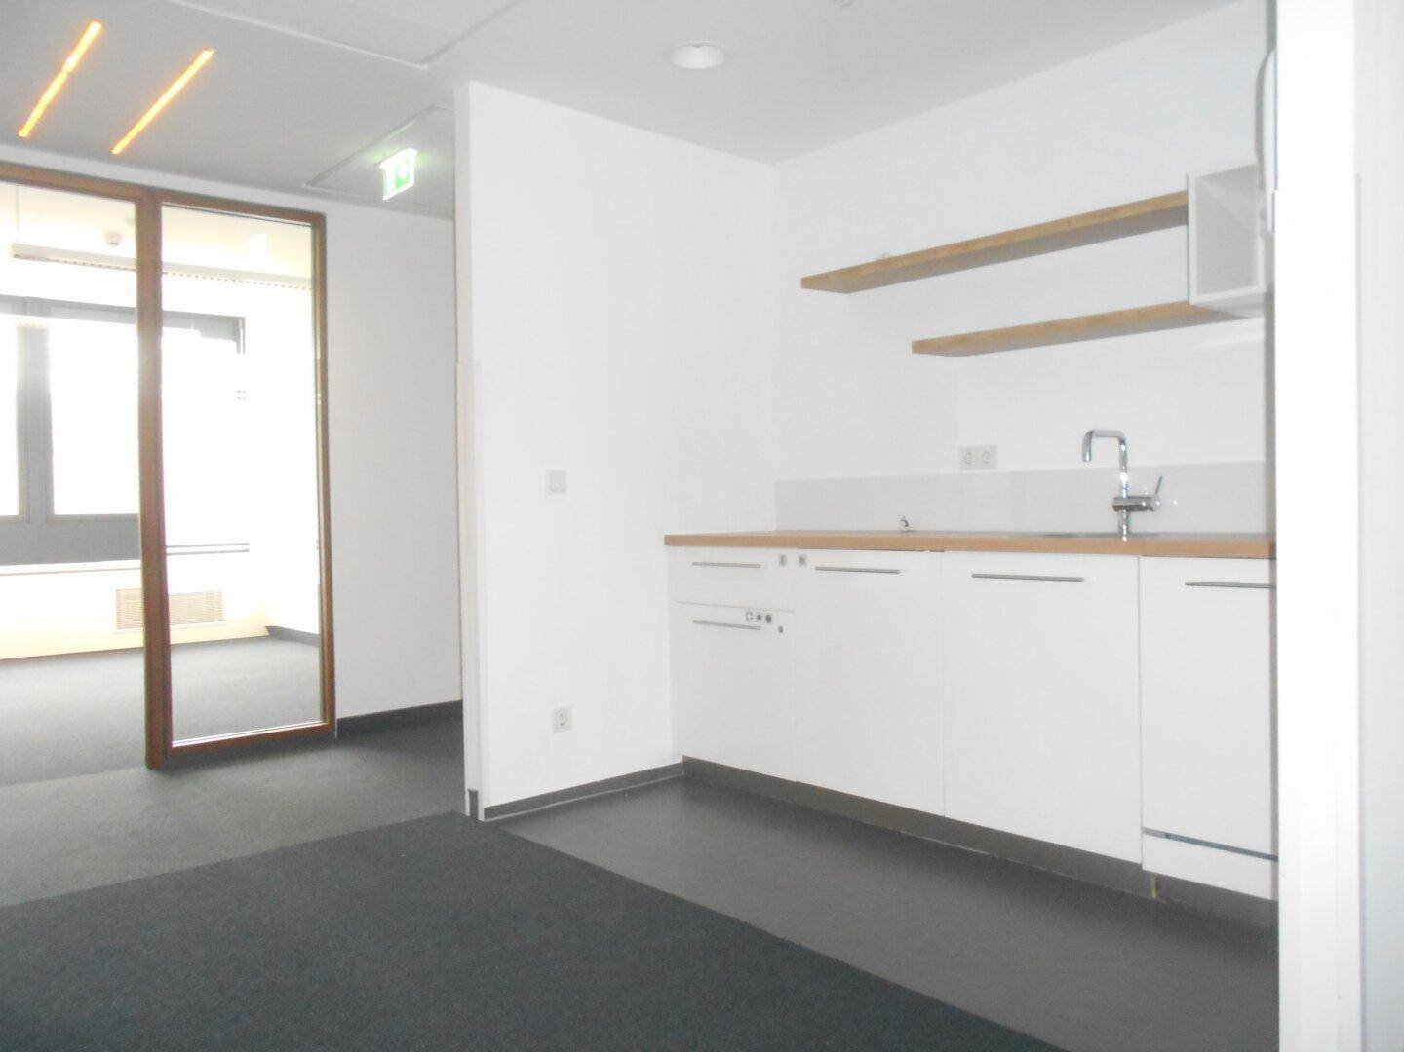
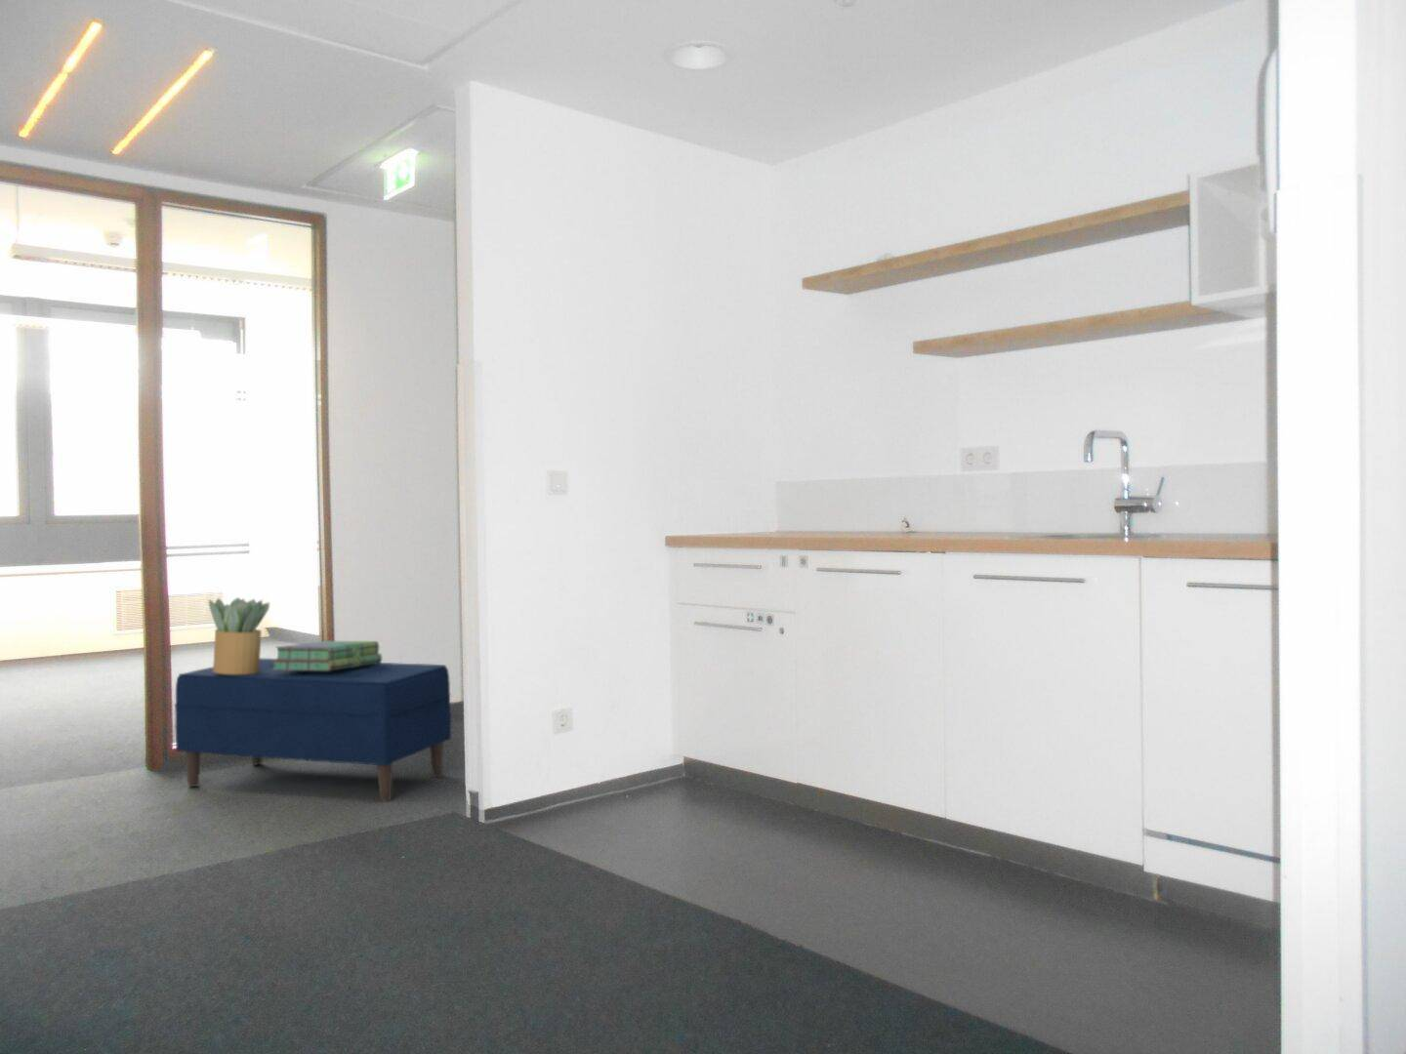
+ stack of books [271,640,383,671]
+ bench [174,658,452,803]
+ potted plant [208,597,270,674]
